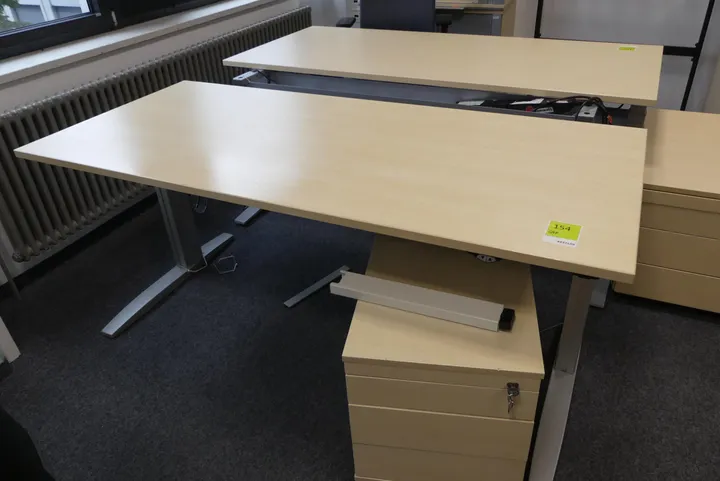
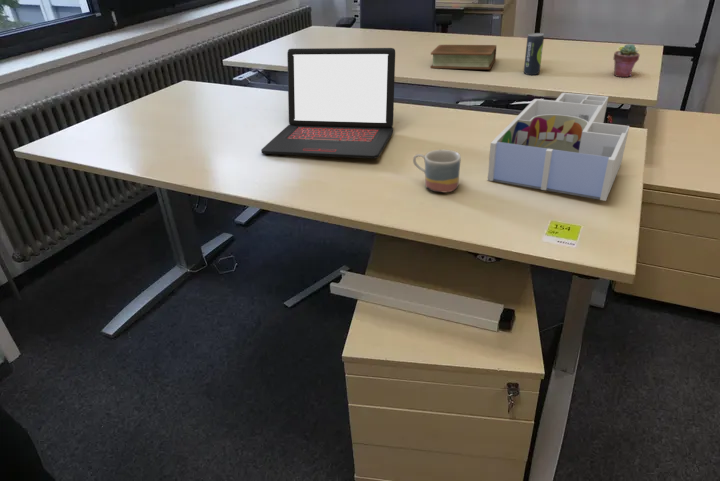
+ laptop [260,47,396,159]
+ mug [412,149,462,193]
+ potted succulent [612,43,641,78]
+ beverage can [523,32,545,76]
+ book [430,44,497,71]
+ desk organizer [487,92,630,202]
